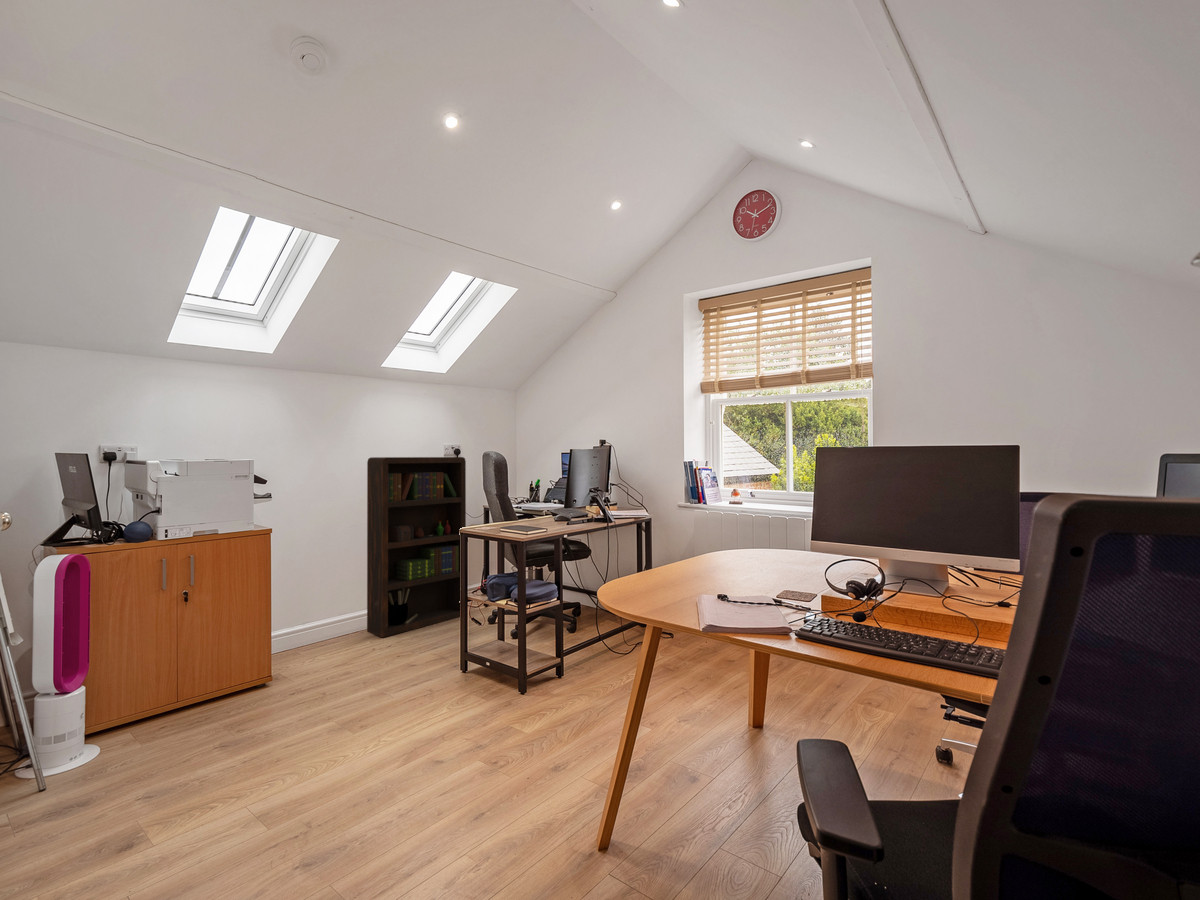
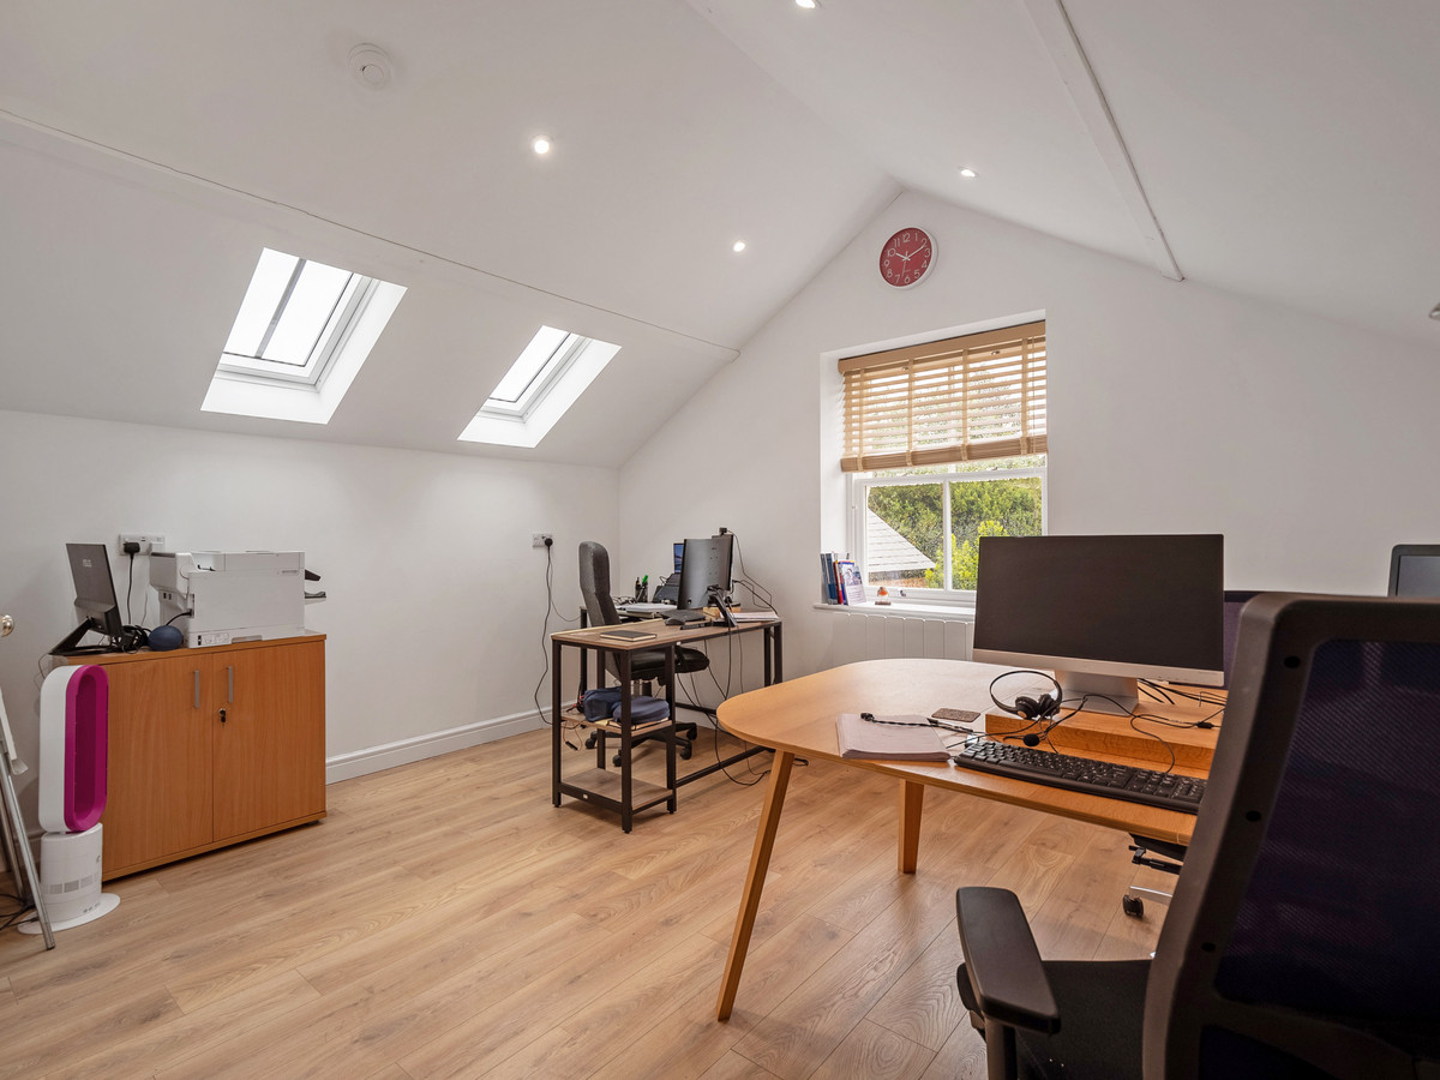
- bookcase [366,456,467,638]
